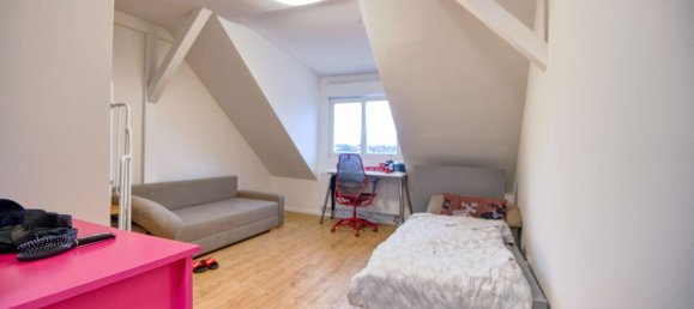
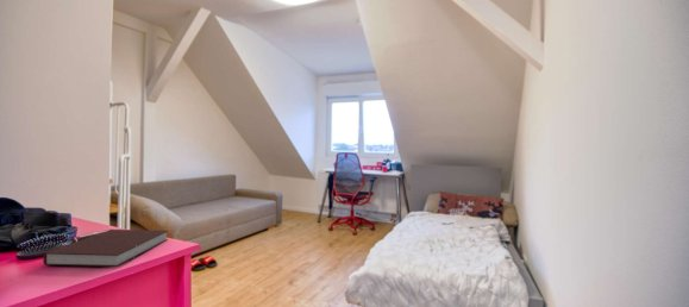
+ notebook [42,228,169,268]
